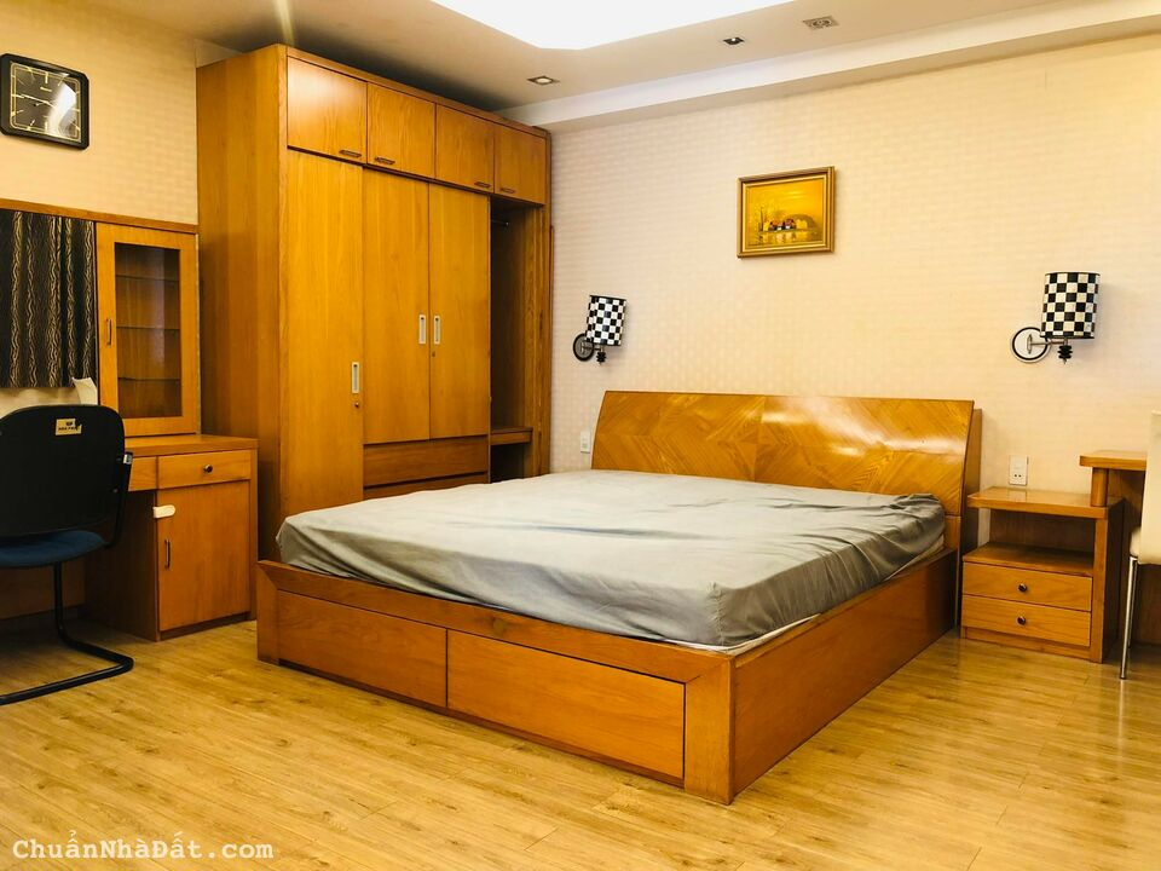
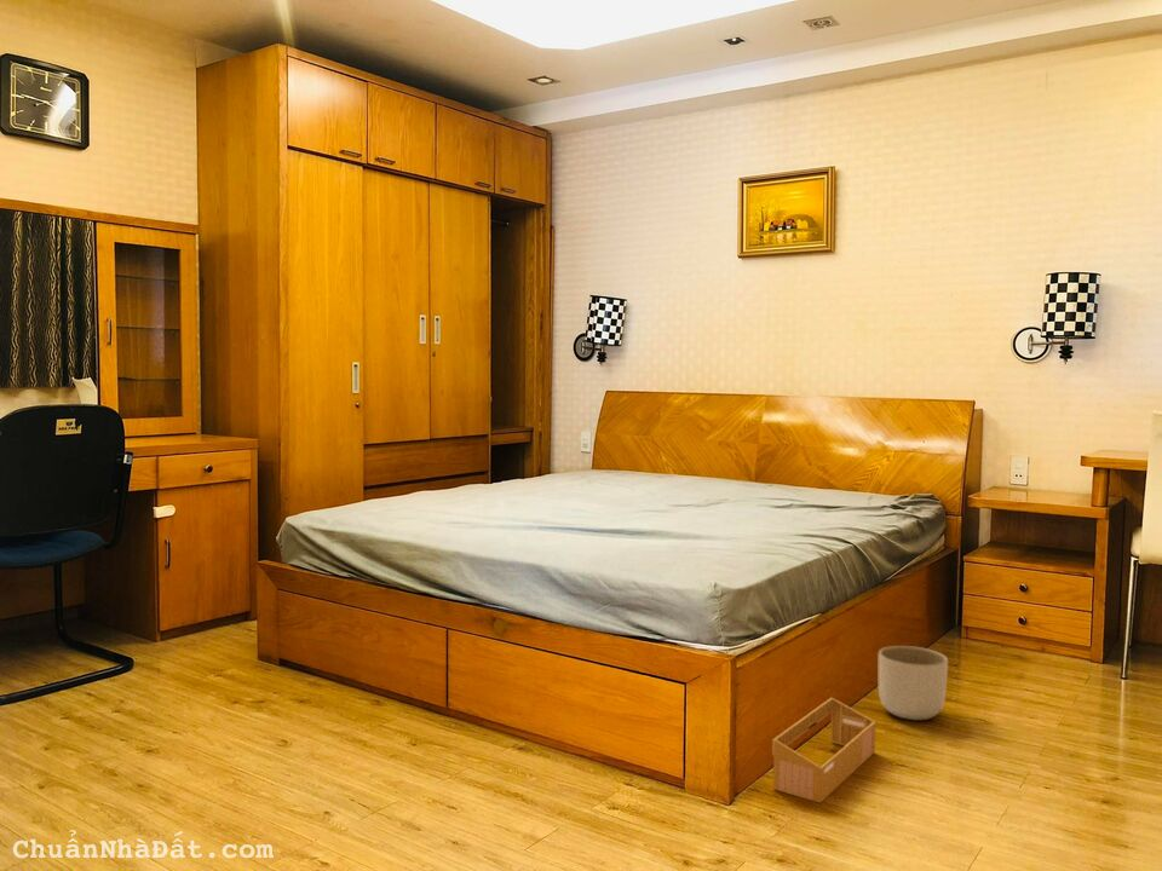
+ planter [878,645,949,721]
+ basket [771,697,878,804]
